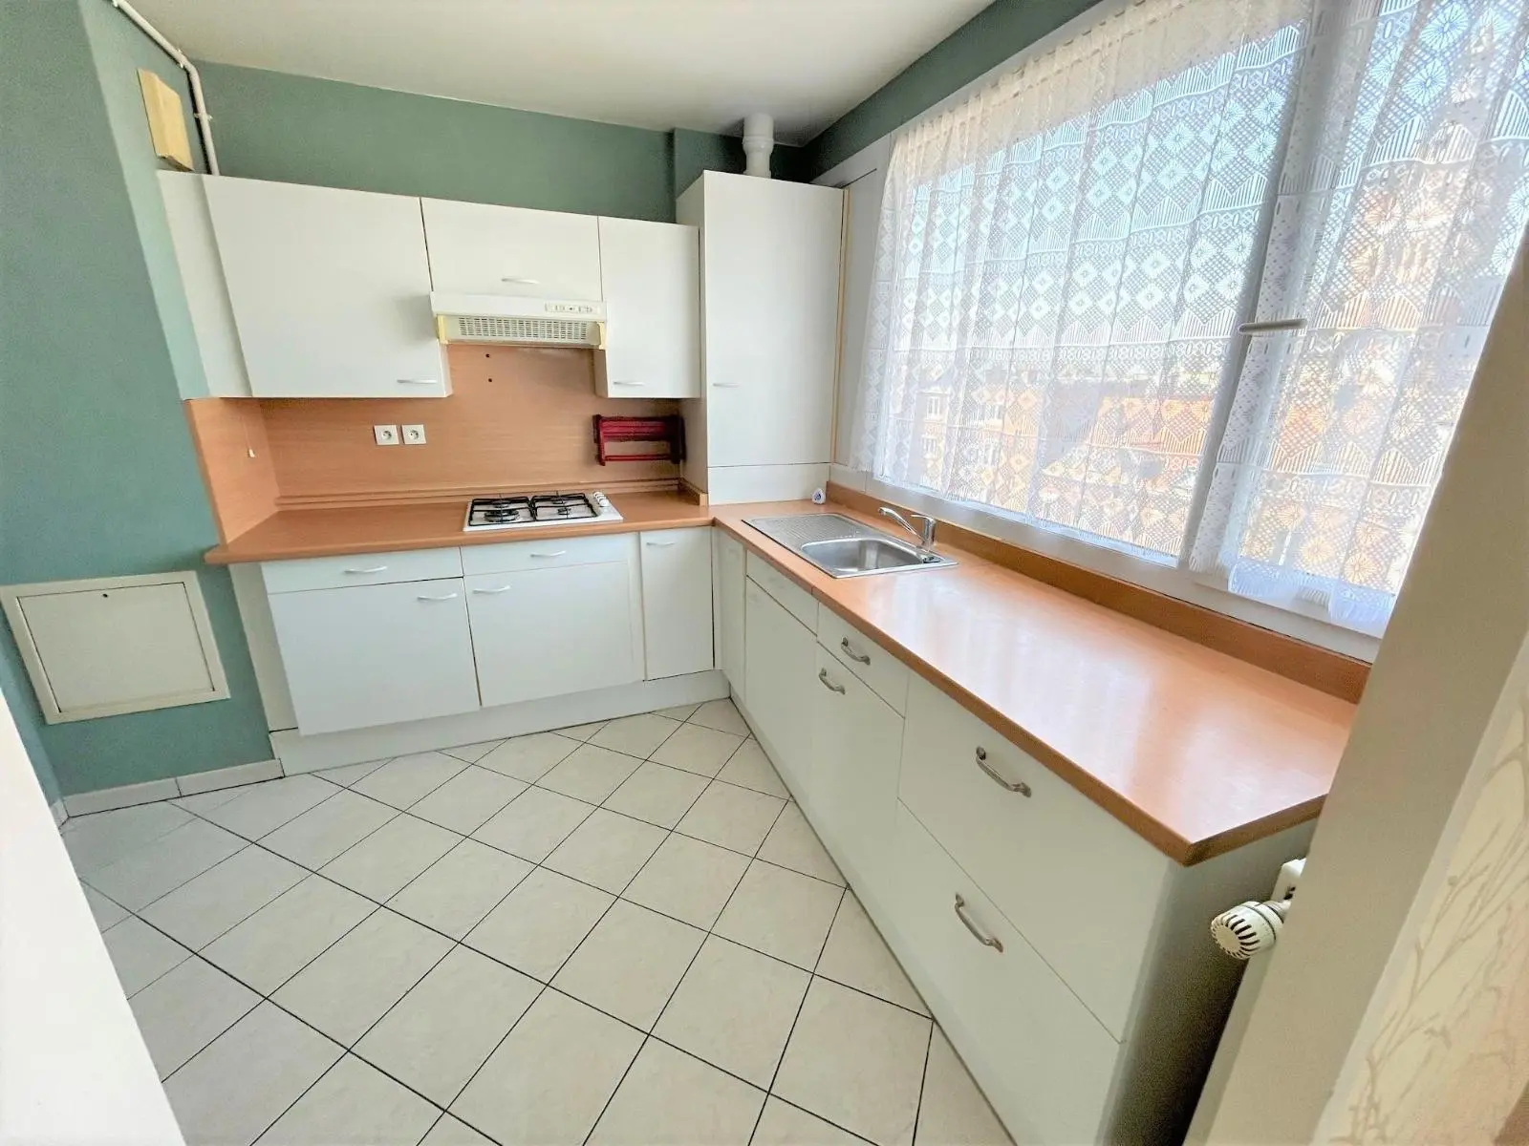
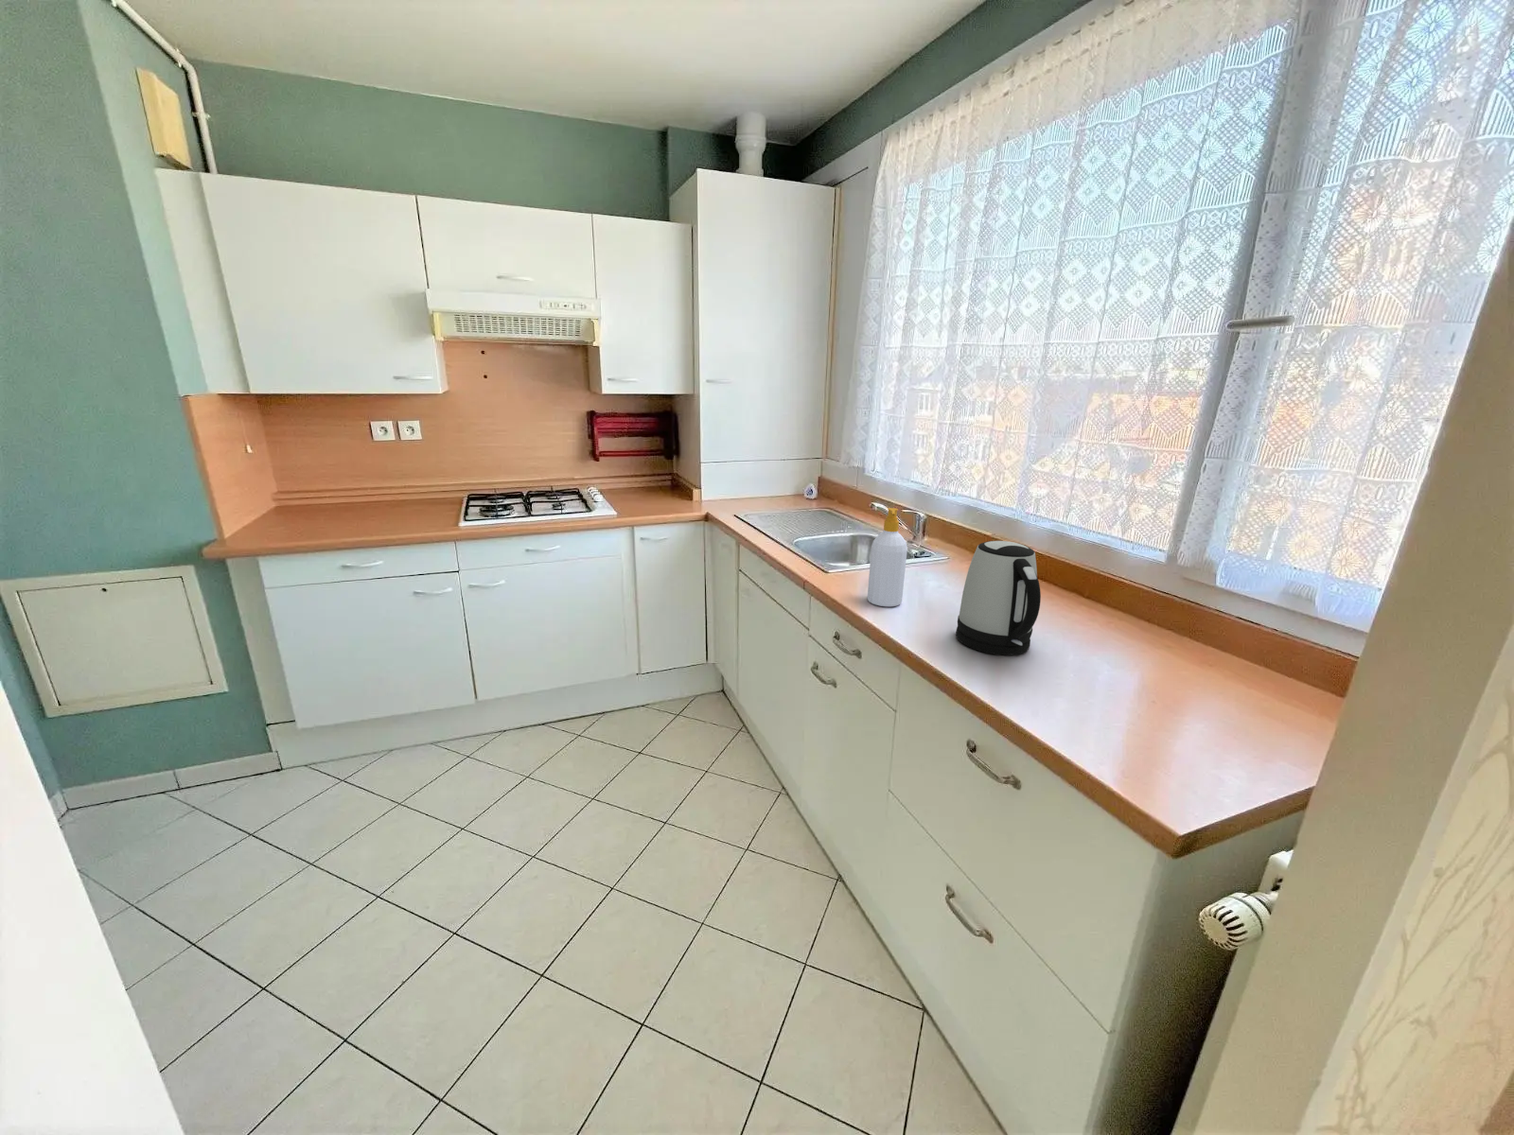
+ soap bottle [867,507,908,607]
+ kettle [955,540,1042,656]
